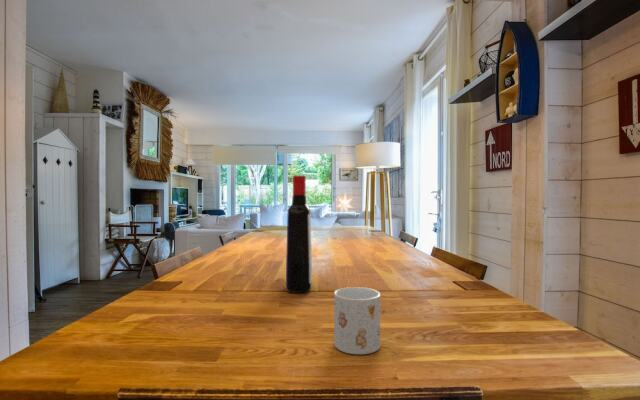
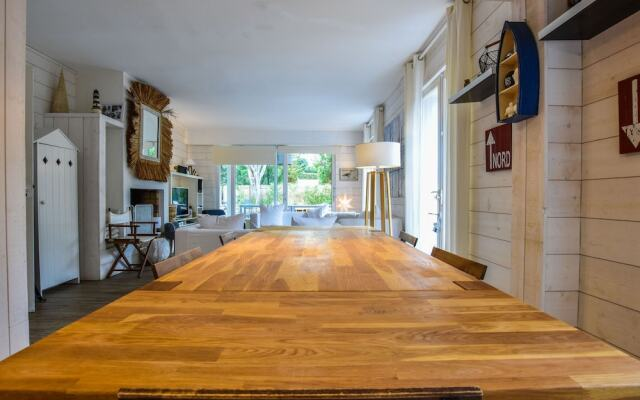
- mug [333,286,381,355]
- liquor bottle [285,175,313,294]
